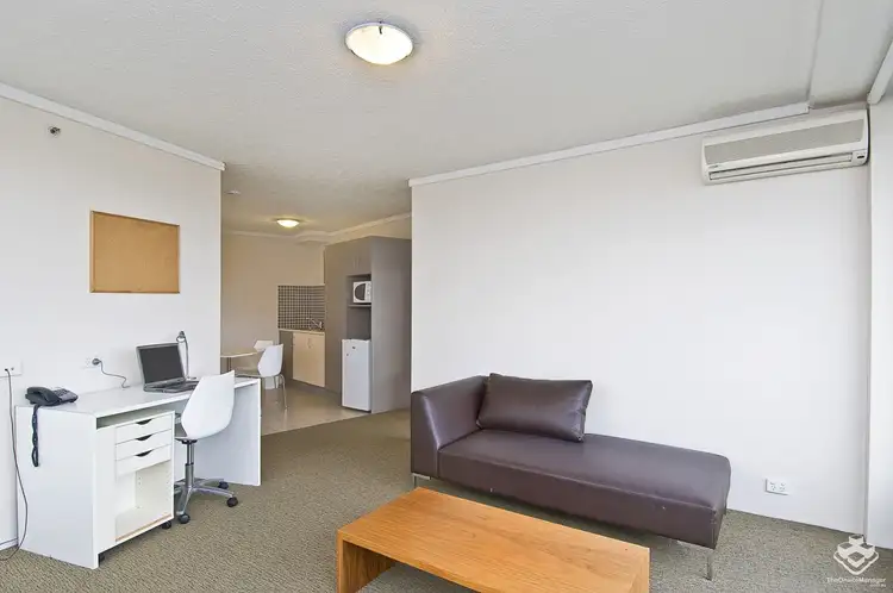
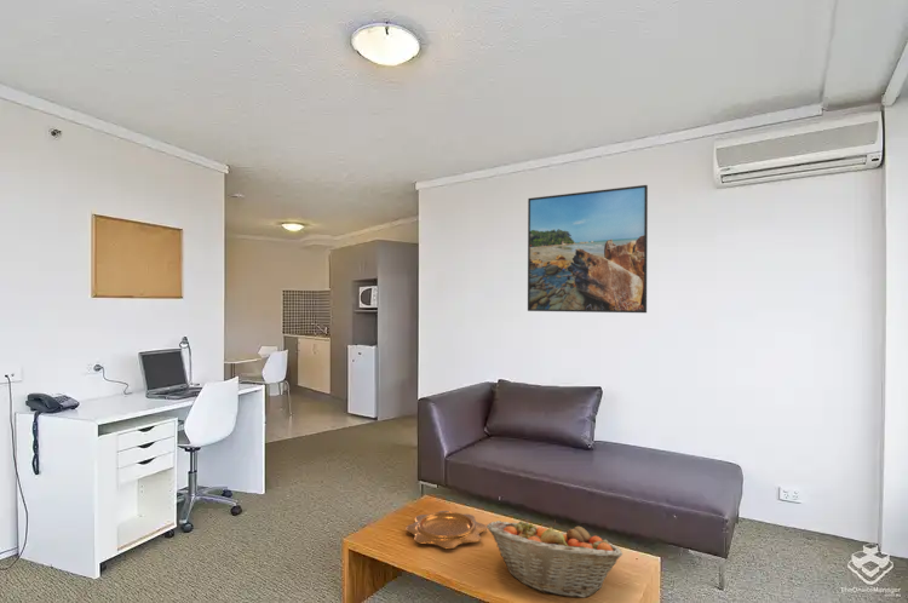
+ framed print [527,184,649,314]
+ fruit basket [485,519,623,599]
+ decorative bowl [404,510,488,550]
